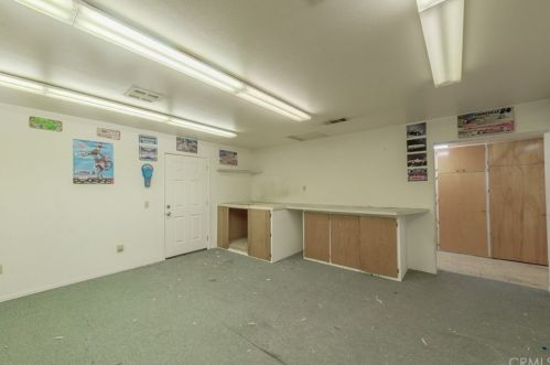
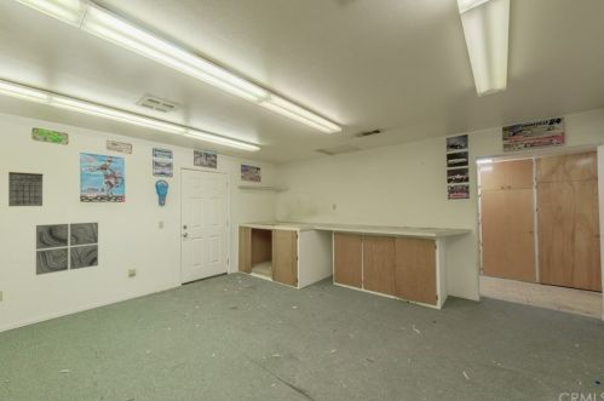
+ calendar [7,167,44,207]
+ wall art [35,220,99,276]
